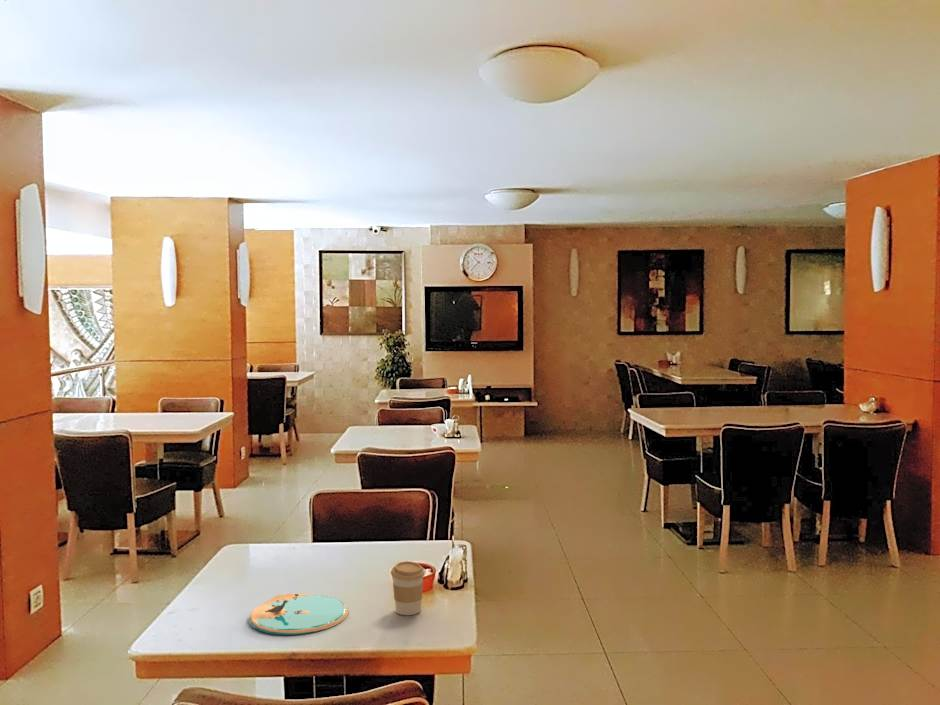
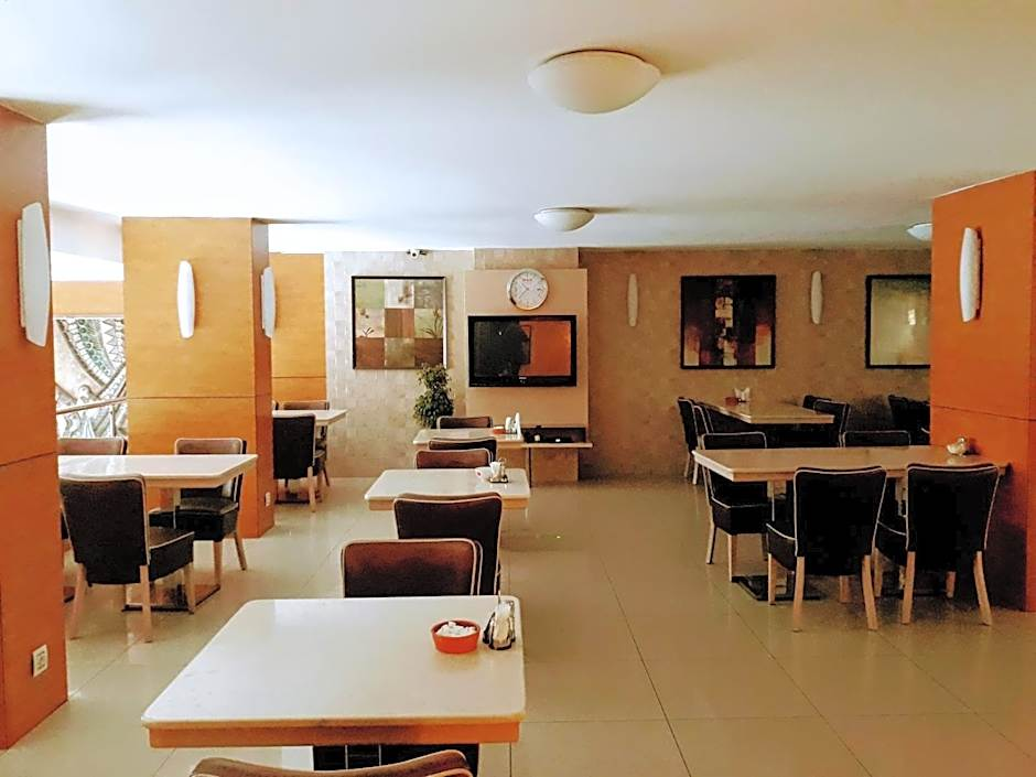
- coffee cup [390,560,426,616]
- plate [248,592,349,636]
